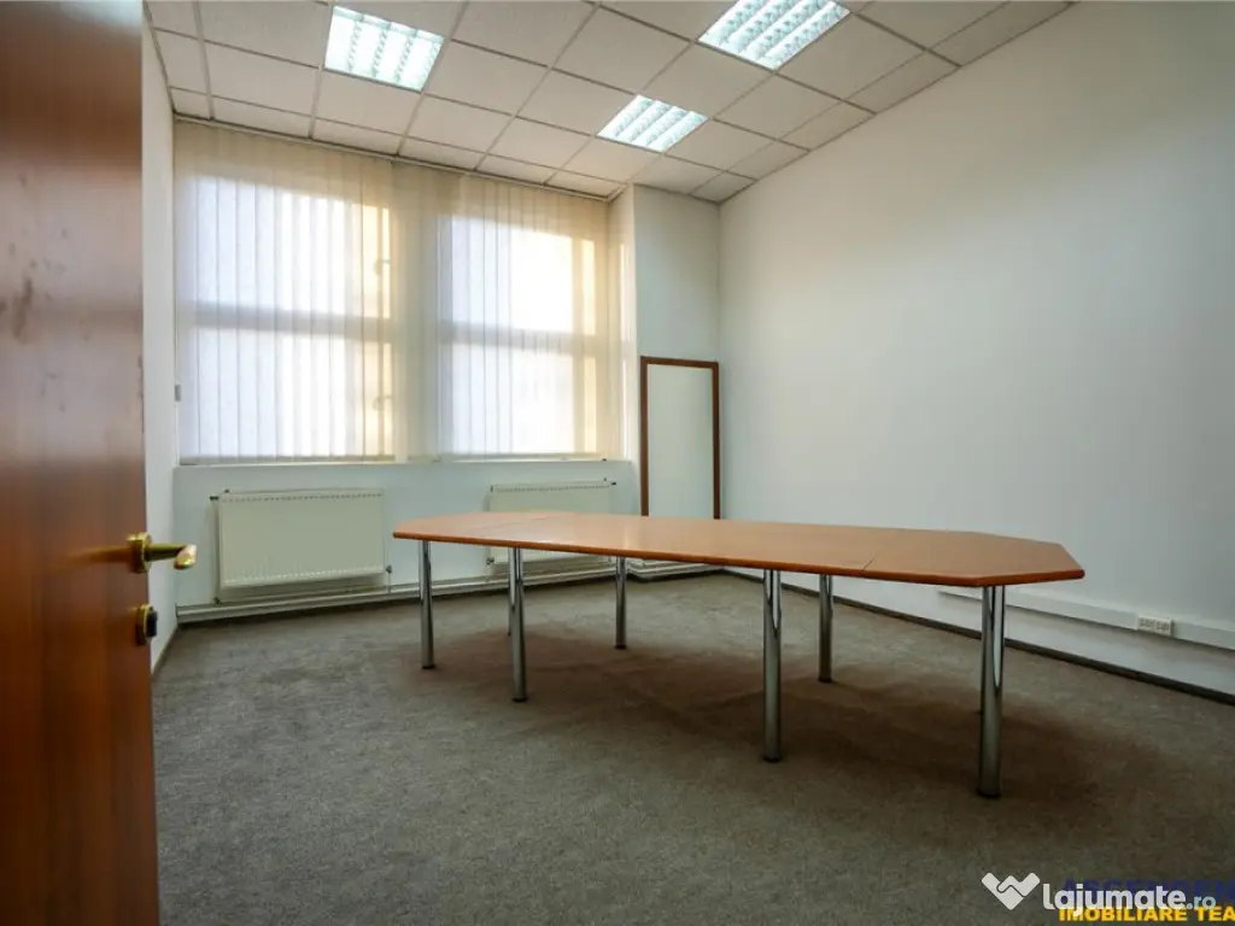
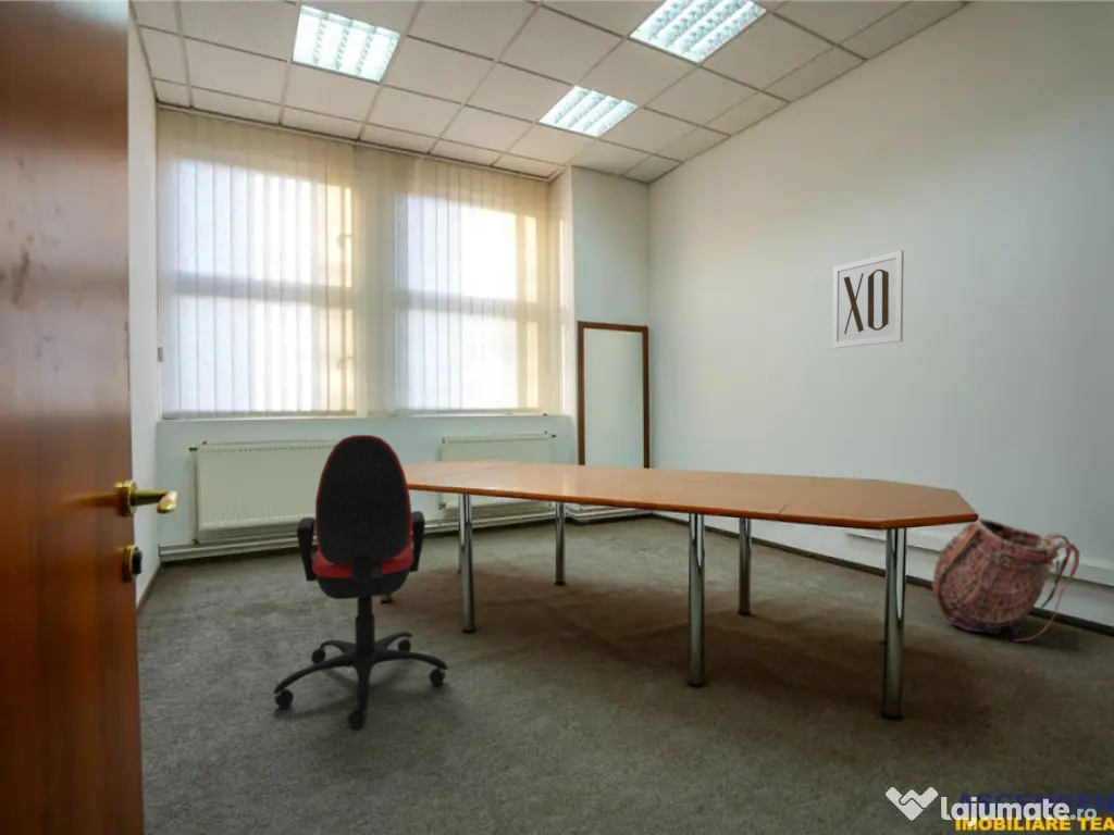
+ backpack [930,516,1081,643]
+ wall art [831,250,905,349]
+ office chair [272,434,449,730]
